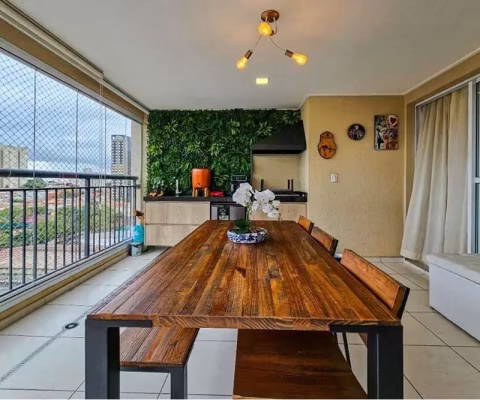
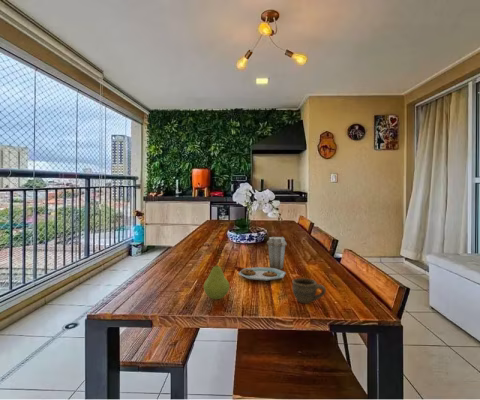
+ fruit [203,260,230,300]
+ plate [237,236,288,282]
+ cup [291,277,327,304]
